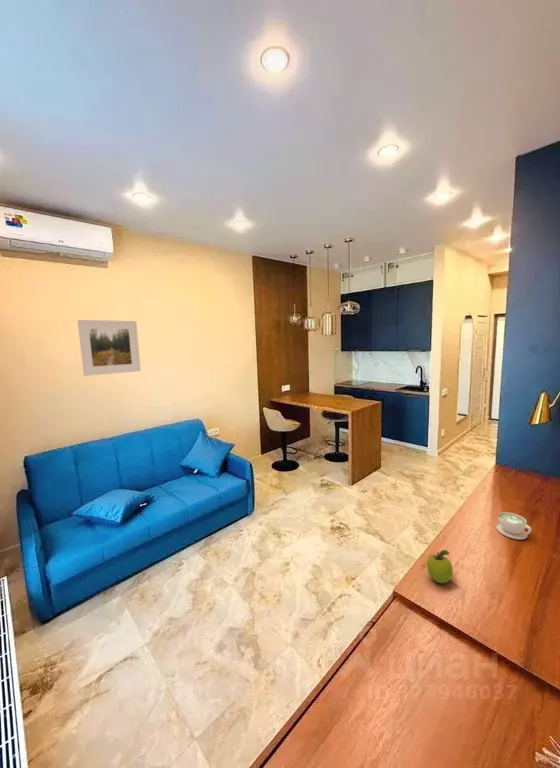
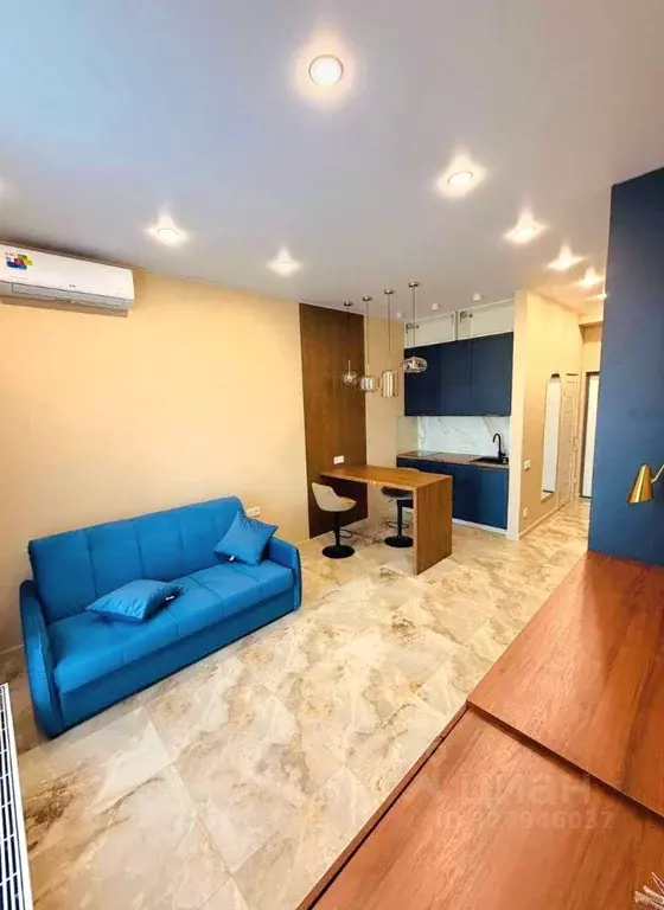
- fruit [426,549,454,584]
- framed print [77,319,142,377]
- coffee cup [496,511,532,540]
